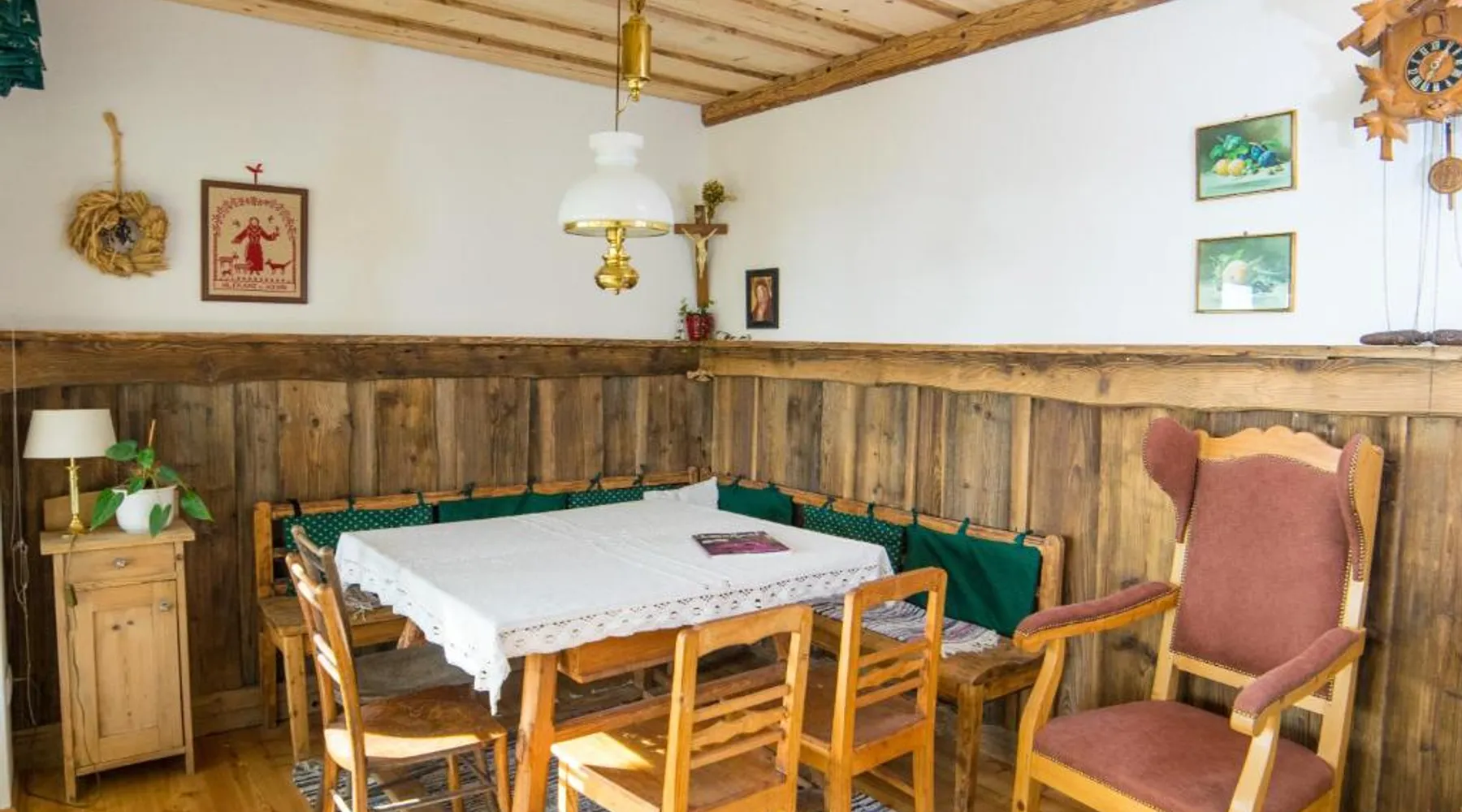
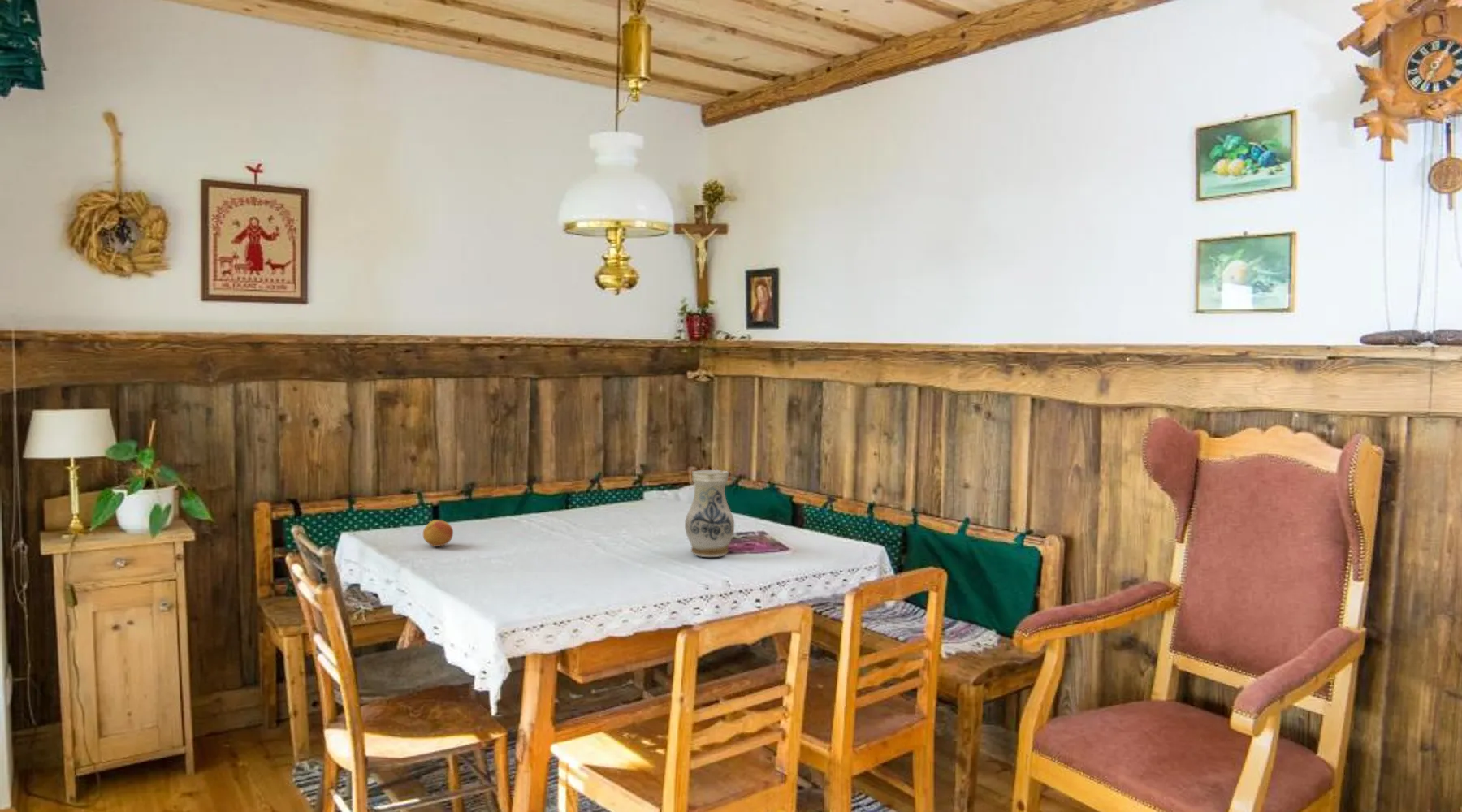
+ ceramic pitcher [684,469,735,558]
+ fruit [422,520,454,547]
